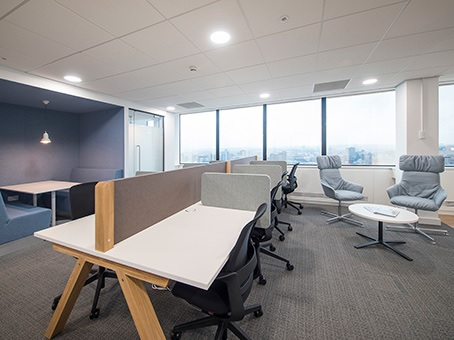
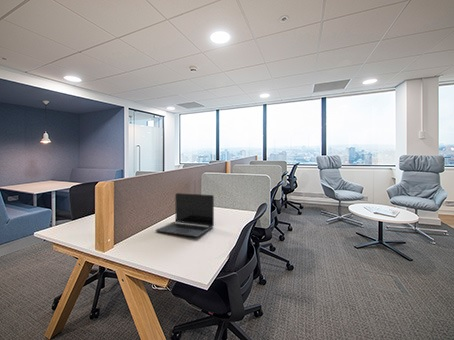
+ laptop [155,192,215,238]
